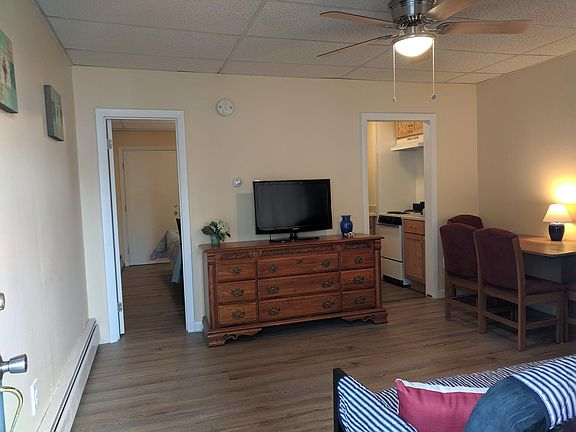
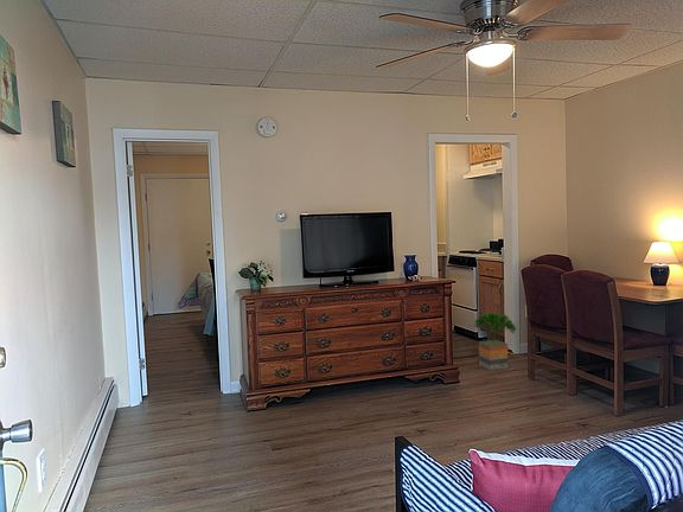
+ potted tree [473,312,518,371]
